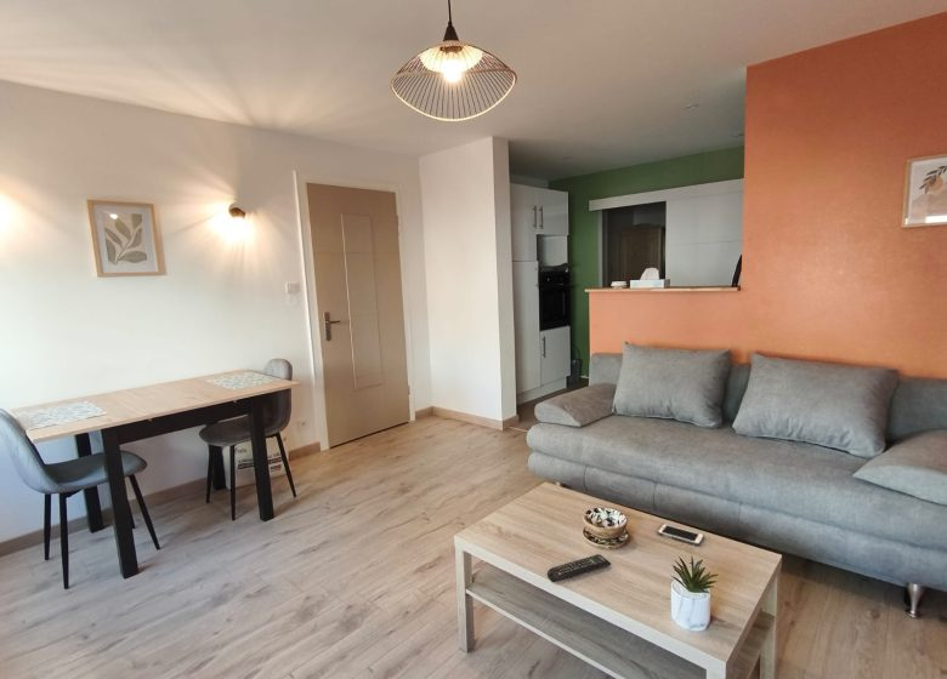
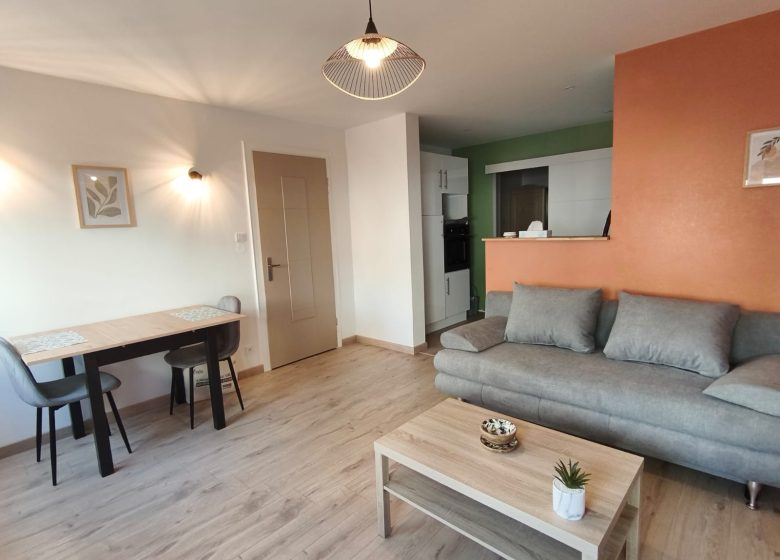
- remote control [546,553,612,583]
- cell phone [656,523,705,547]
